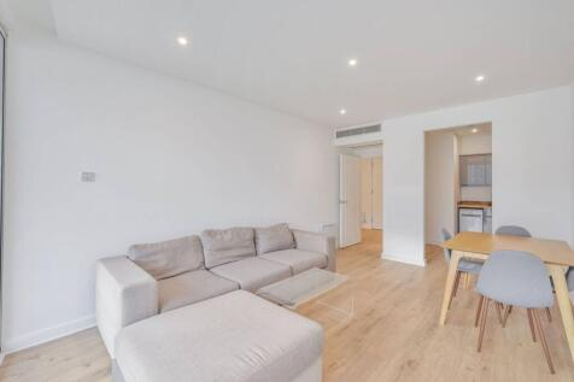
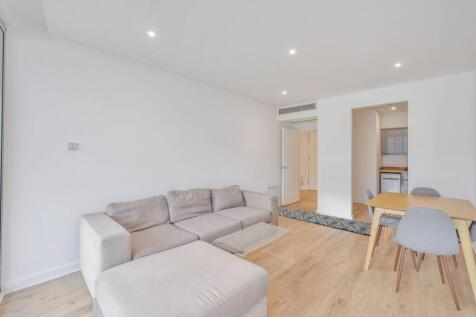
+ rug [278,208,372,236]
